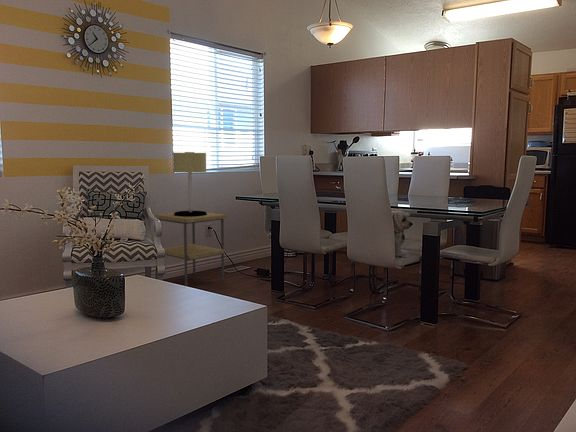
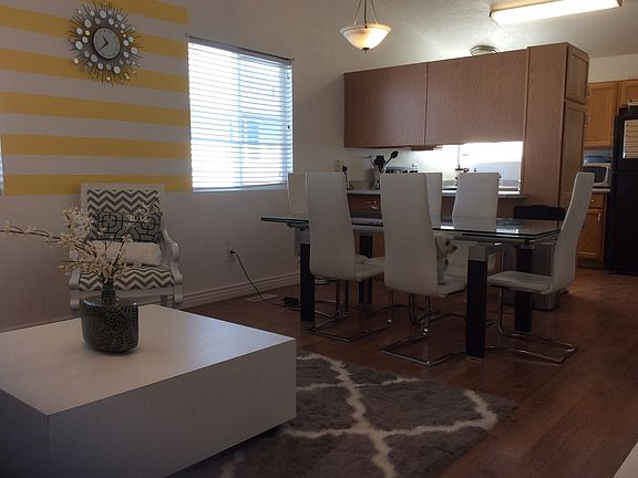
- table lamp [172,151,207,217]
- side table [154,211,227,287]
